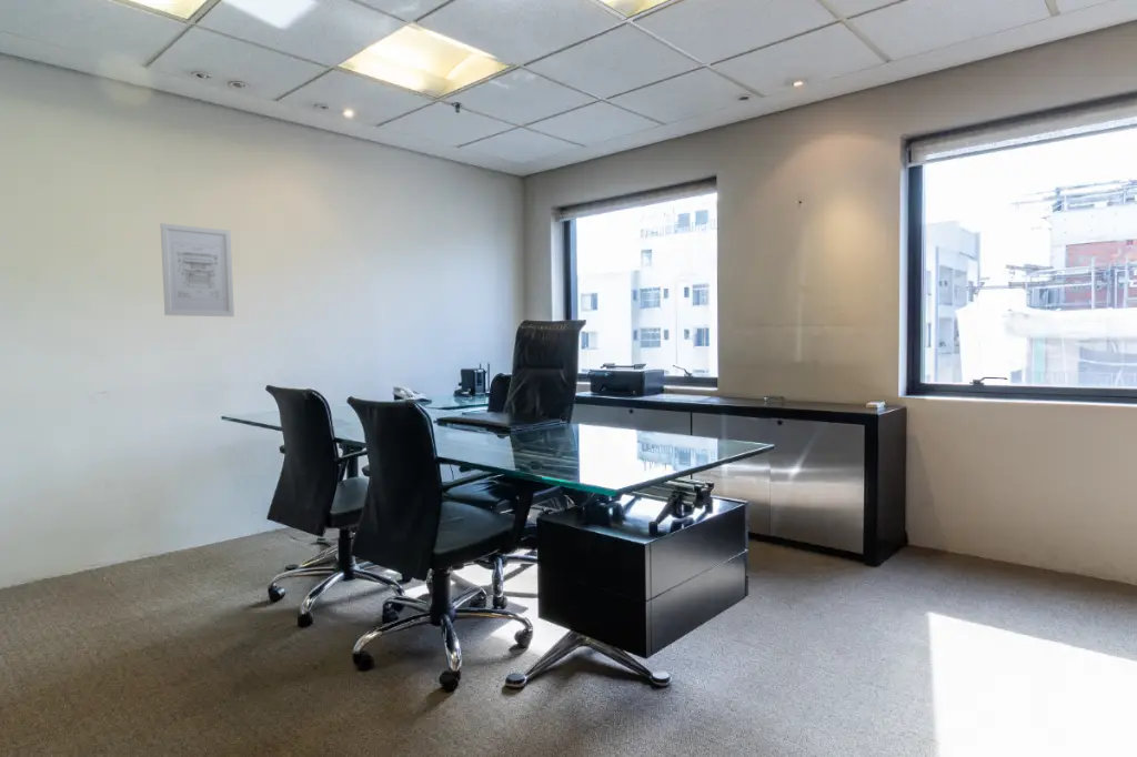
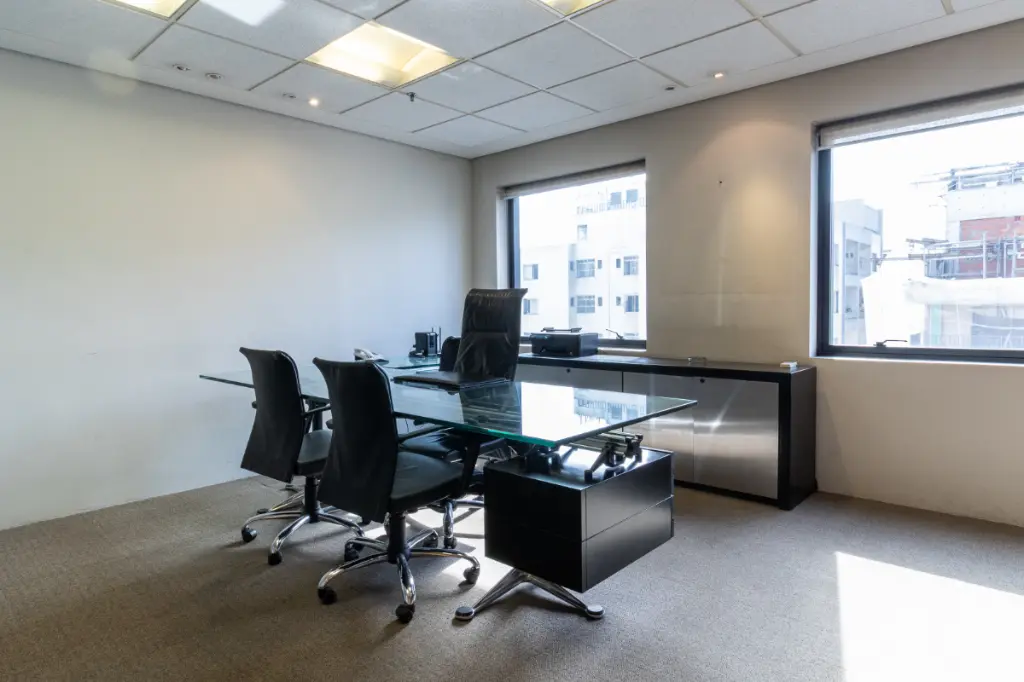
- wall art [160,222,235,317]
